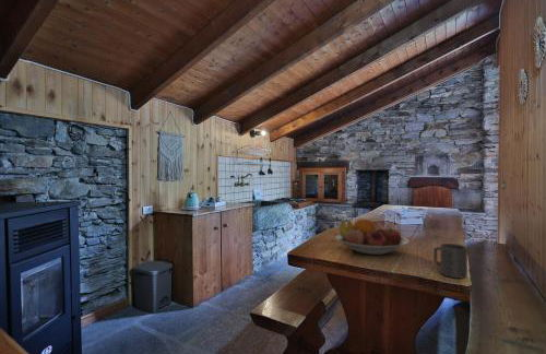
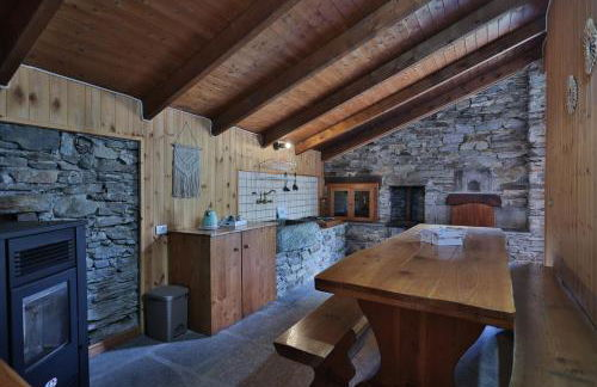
- mug [432,243,468,280]
- fruit bowl [334,219,410,256]
